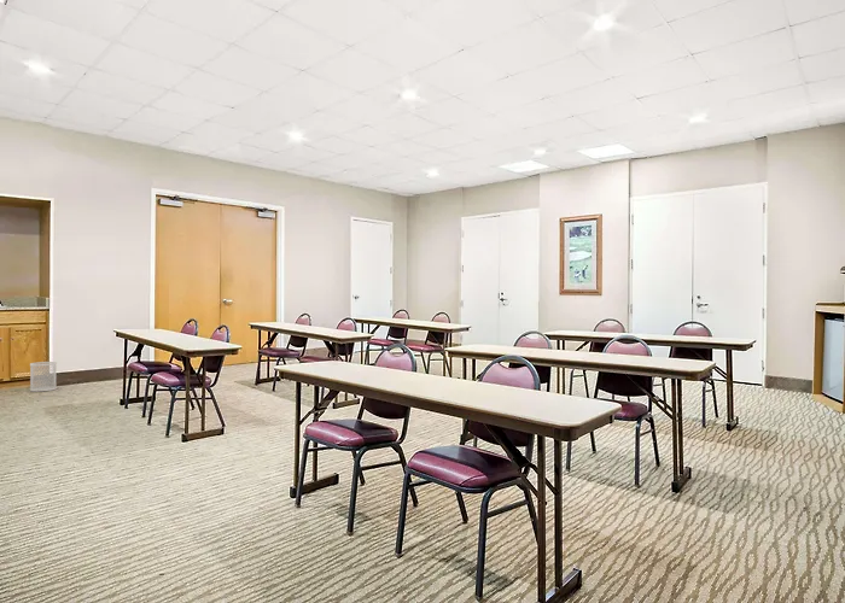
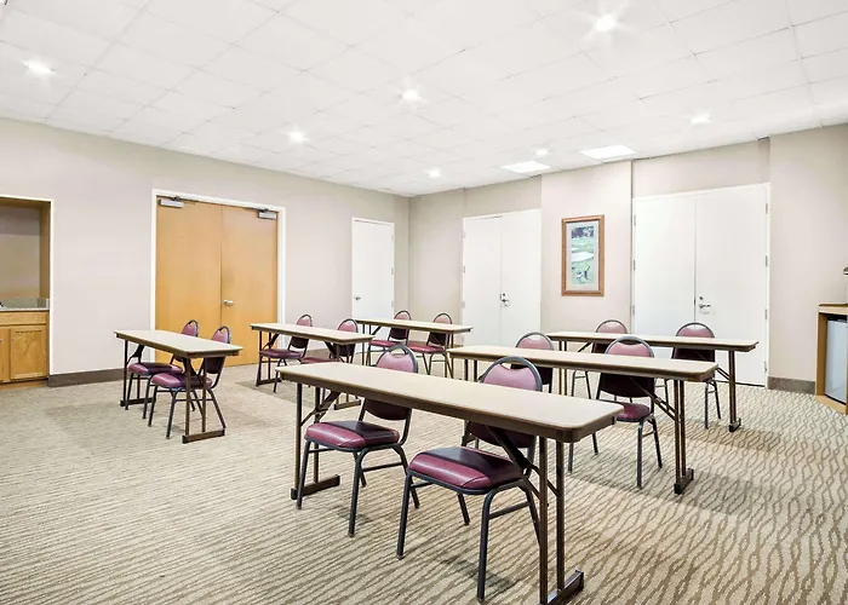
- wastebasket [29,361,58,393]
